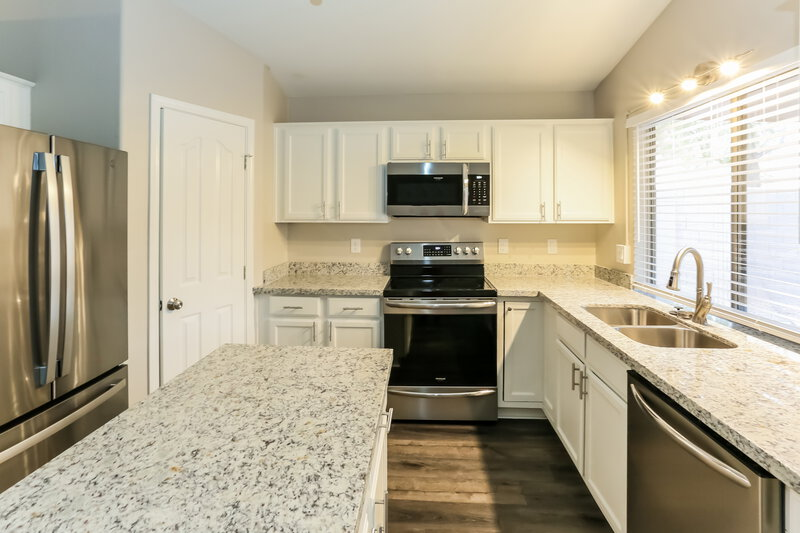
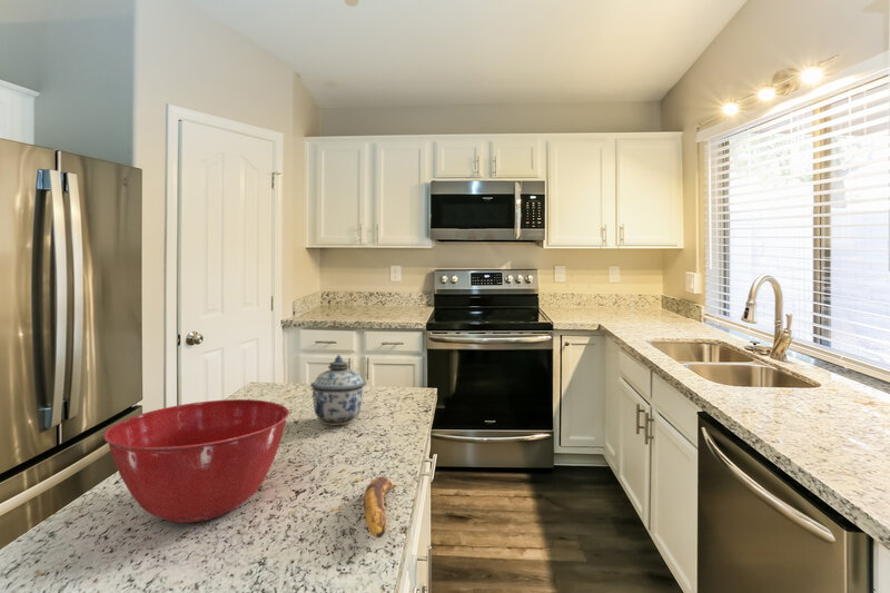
+ mixing bowl [102,398,290,524]
+ lidded jar [309,354,367,426]
+ banana [363,475,399,538]
